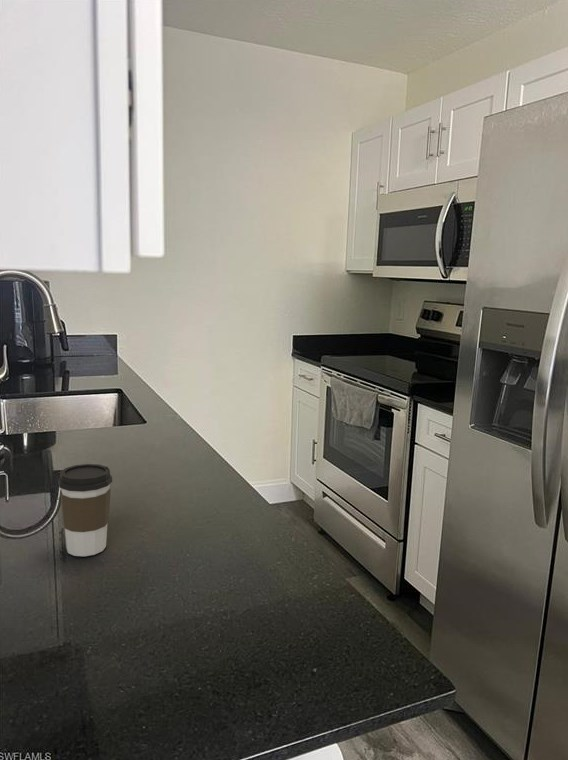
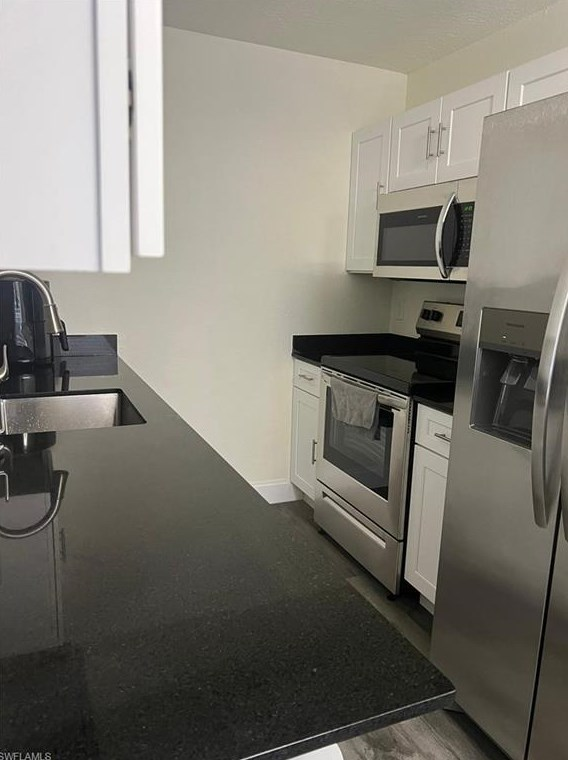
- coffee cup [57,463,113,557]
